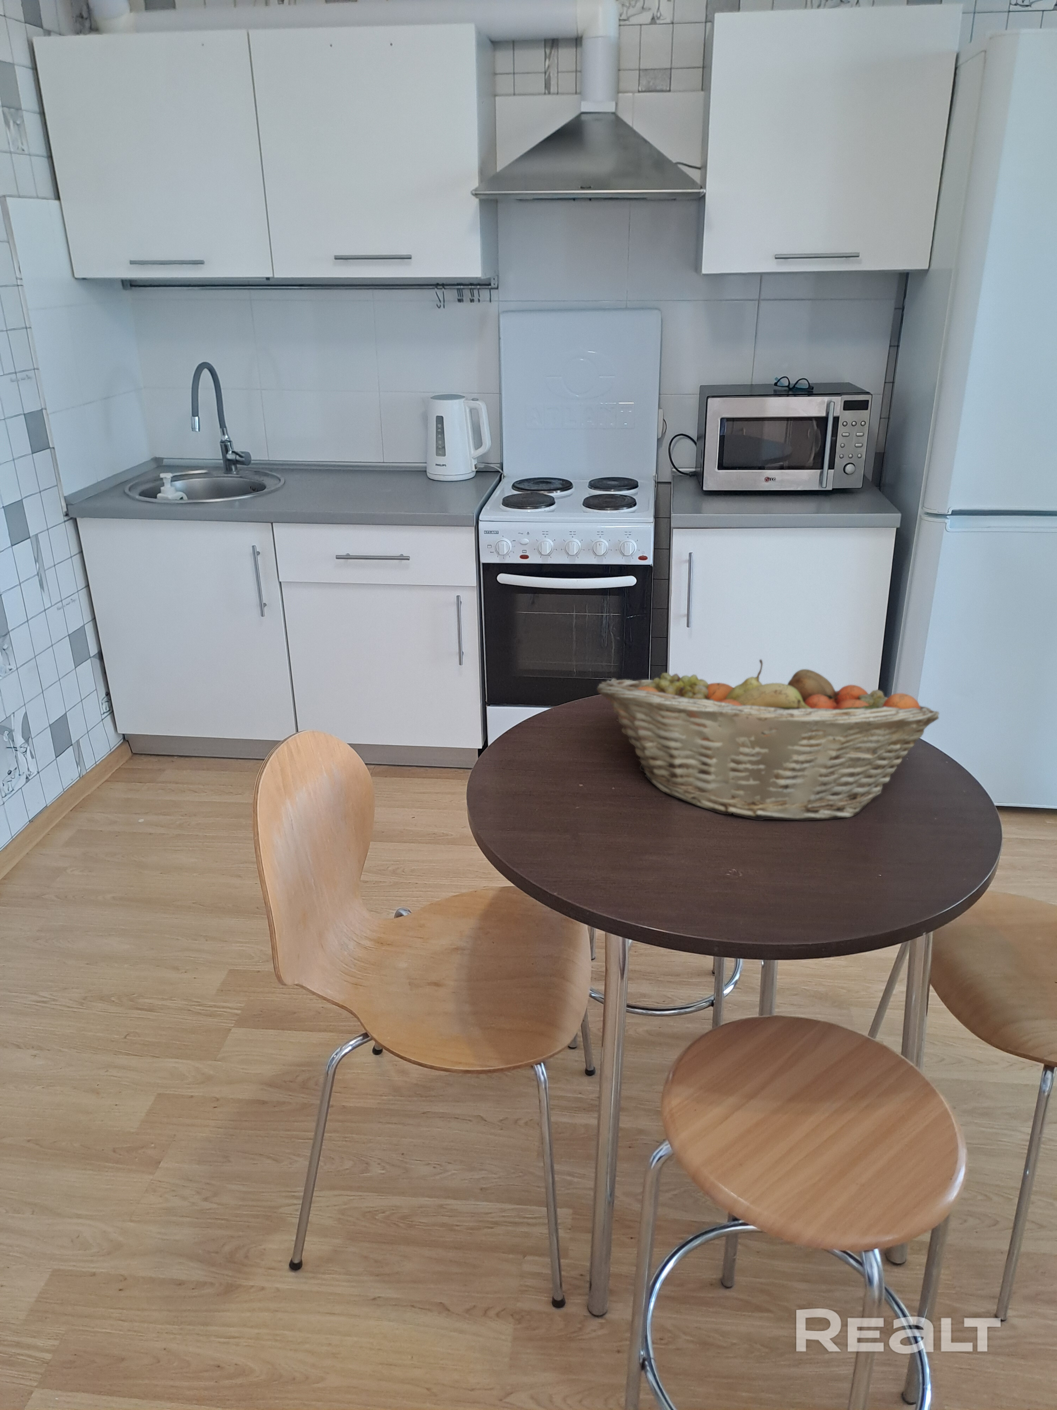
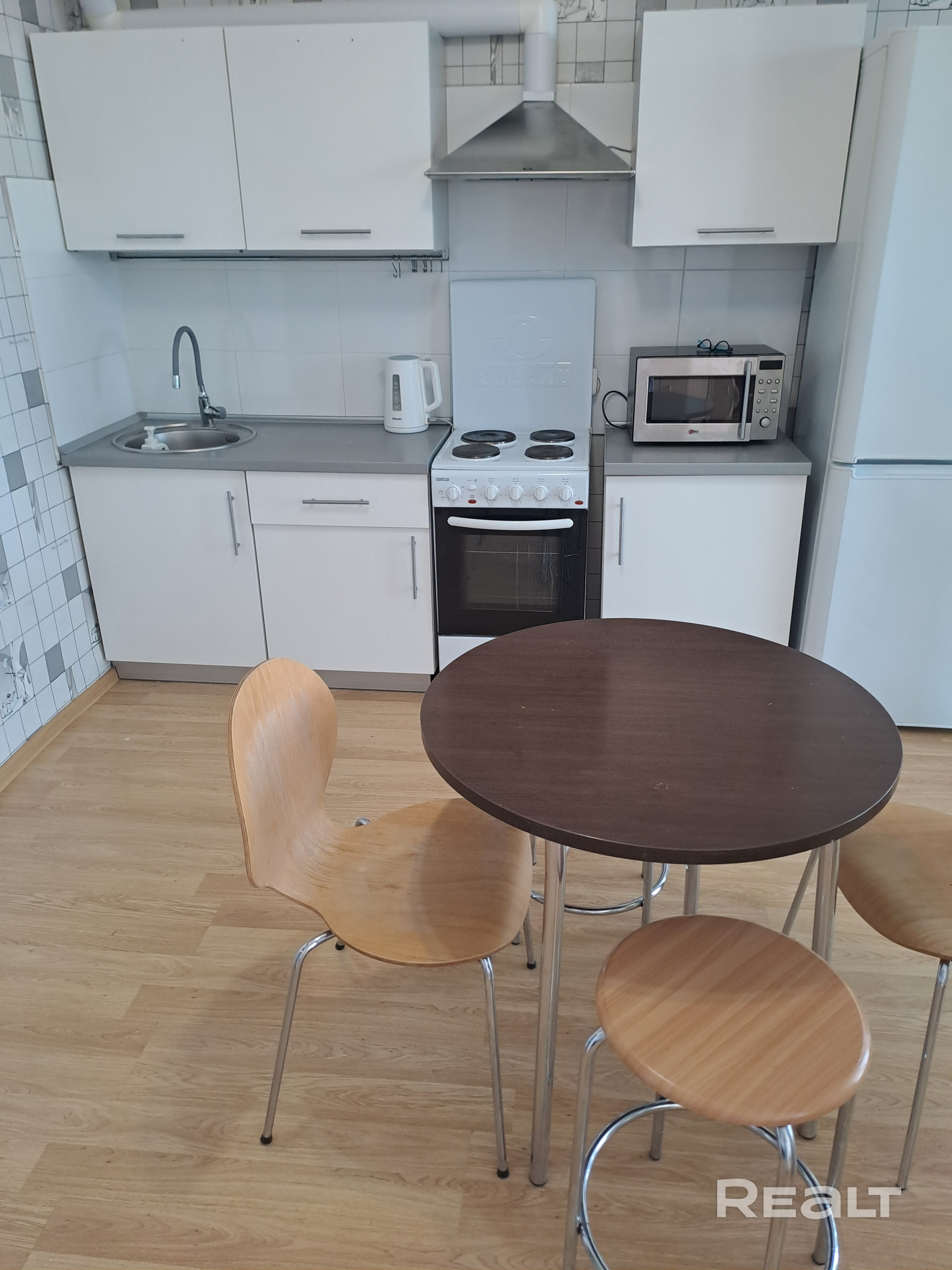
- fruit basket [596,658,939,822]
